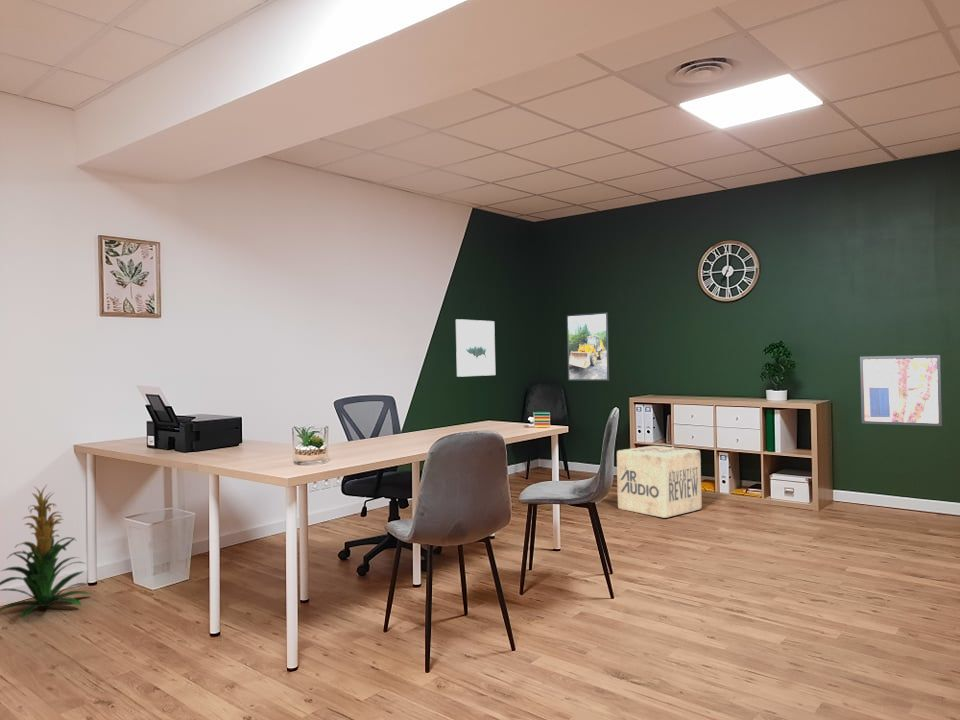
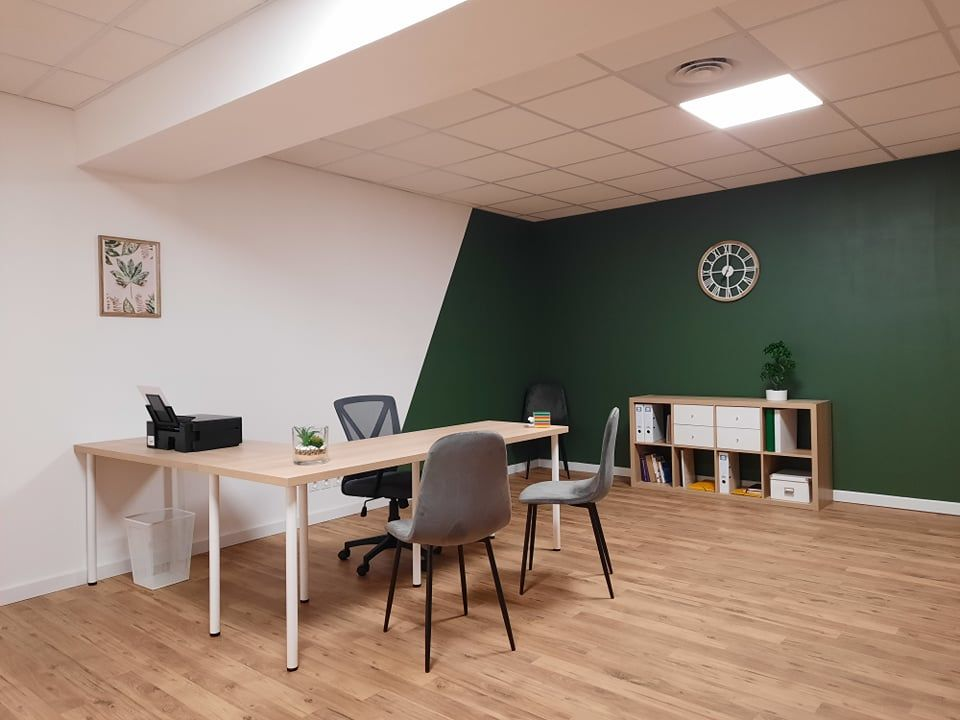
- wall art [455,318,496,378]
- wall art [859,354,943,427]
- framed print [566,311,610,382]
- cardboard box [616,445,703,519]
- indoor plant [0,483,92,620]
